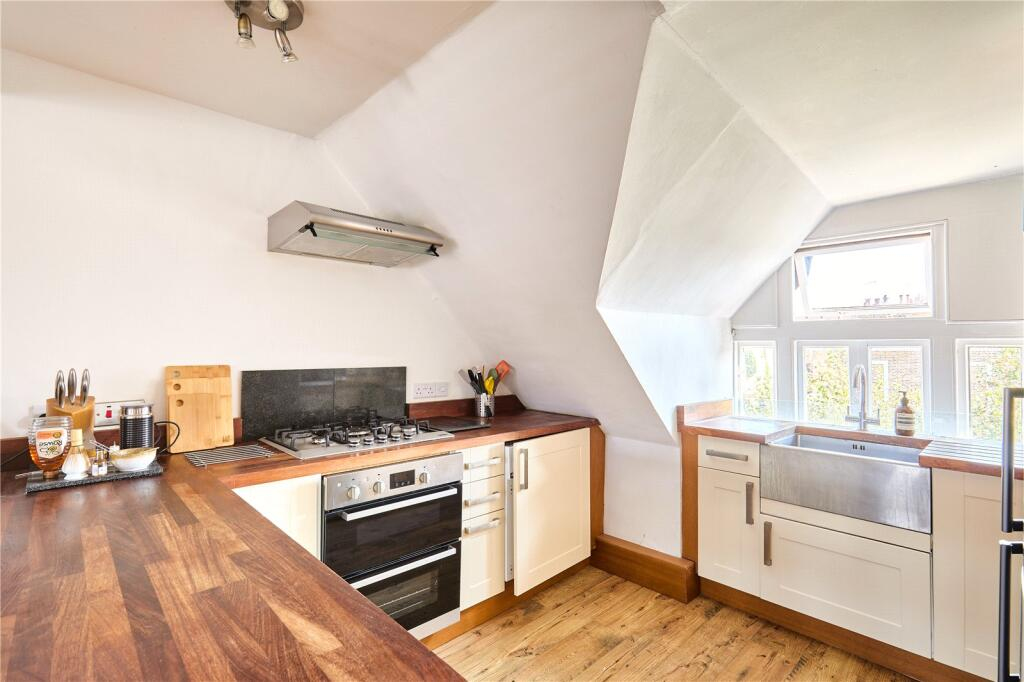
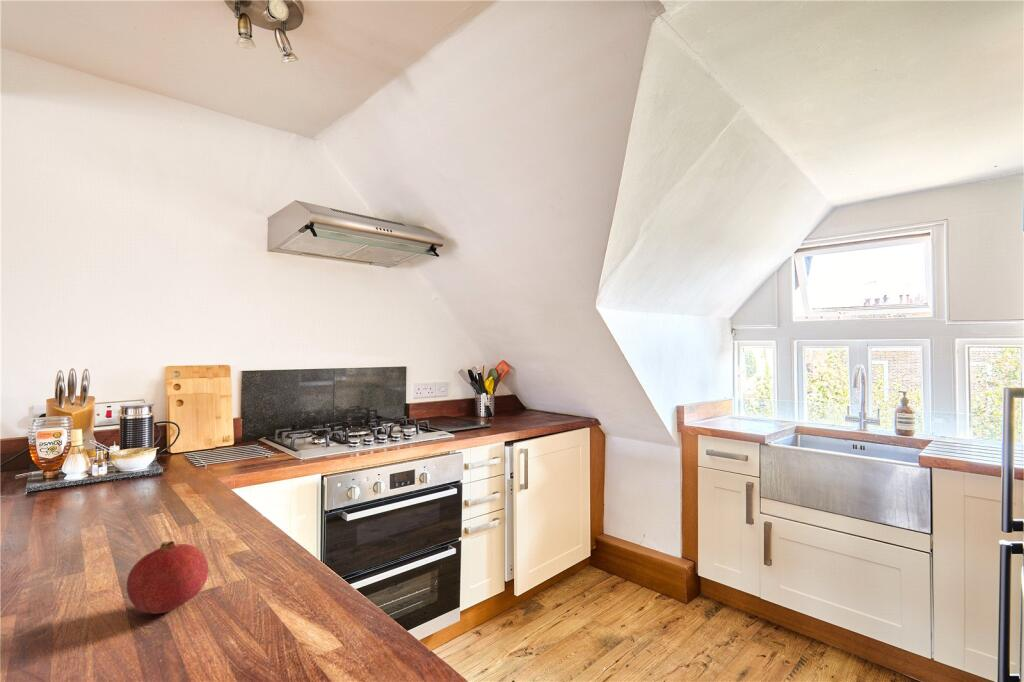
+ fruit [126,540,209,615]
